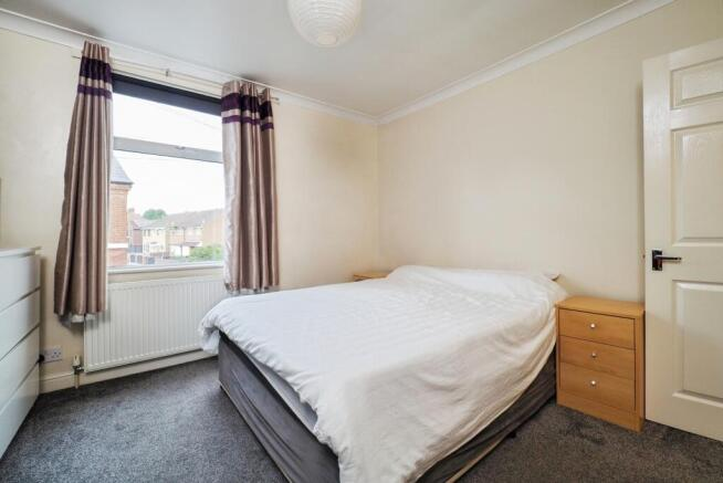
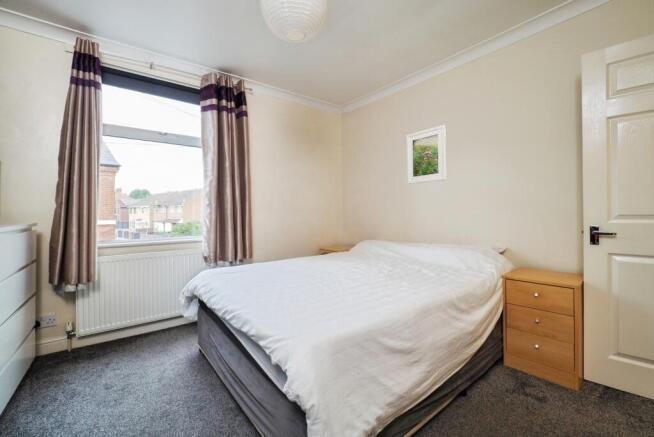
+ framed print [406,124,447,185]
